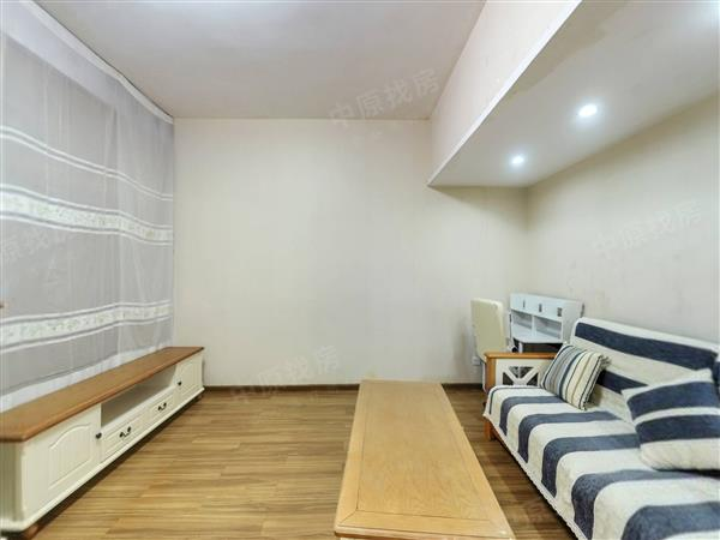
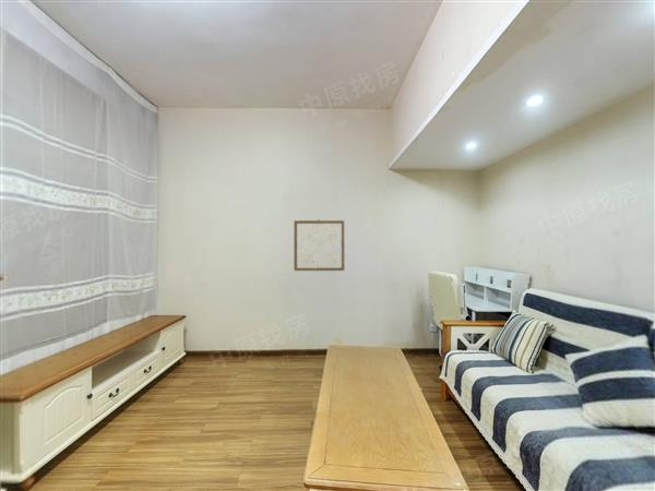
+ wall art [293,218,345,272]
